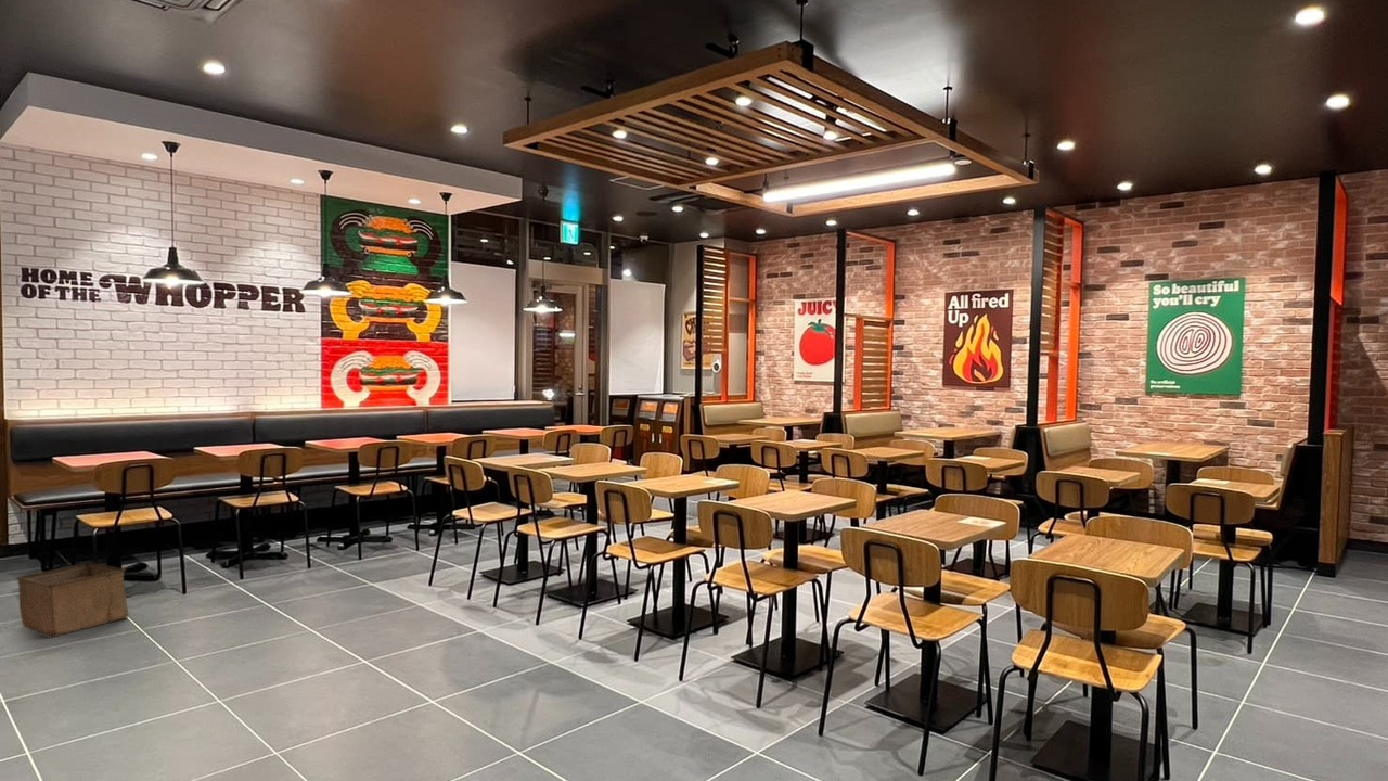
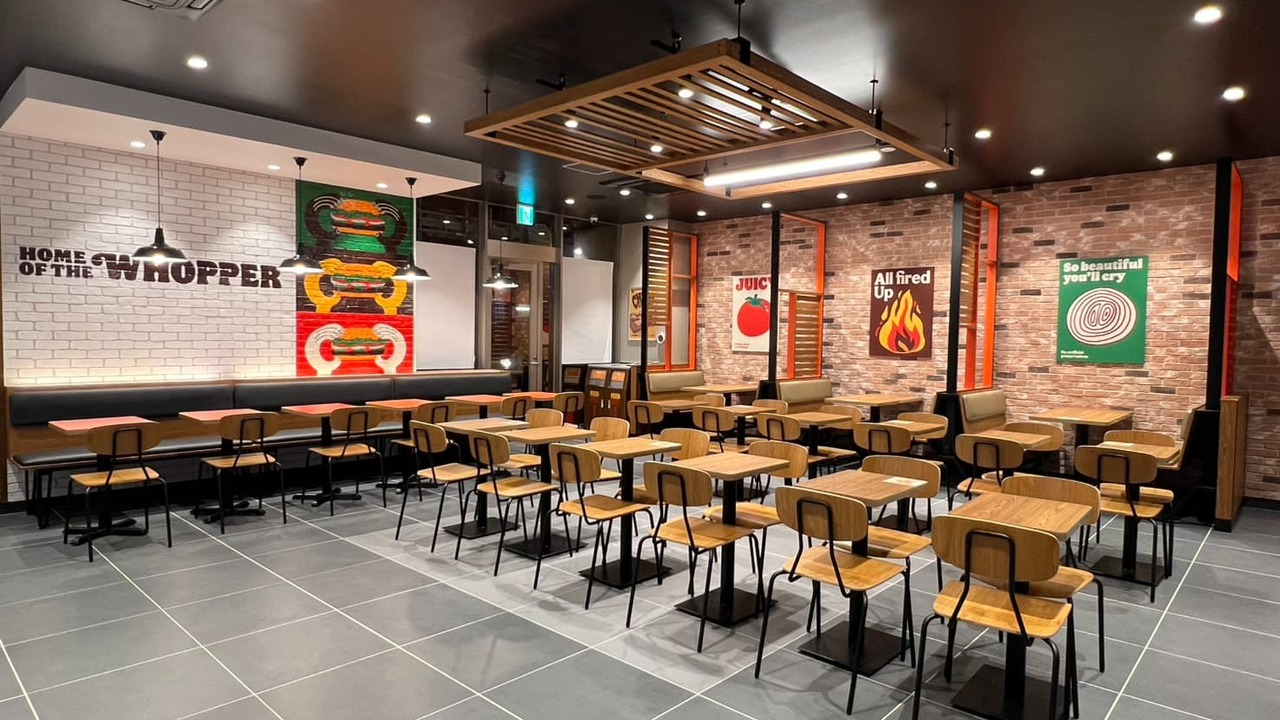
- storage bin [15,562,130,638]
